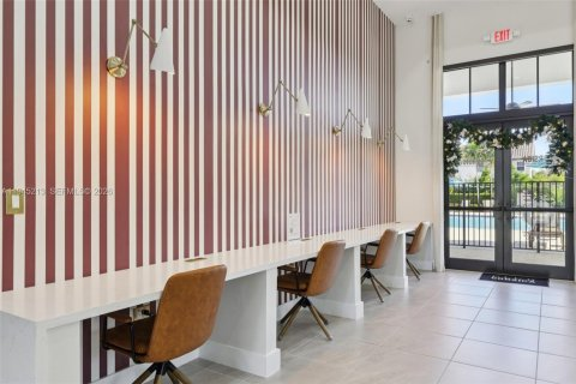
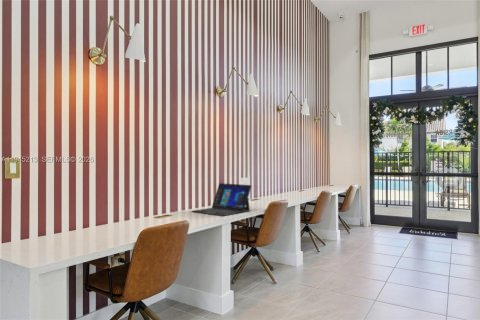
+ laptop [191,182,252,217]
